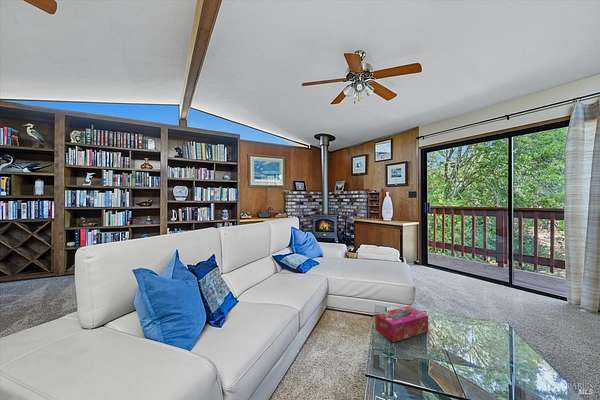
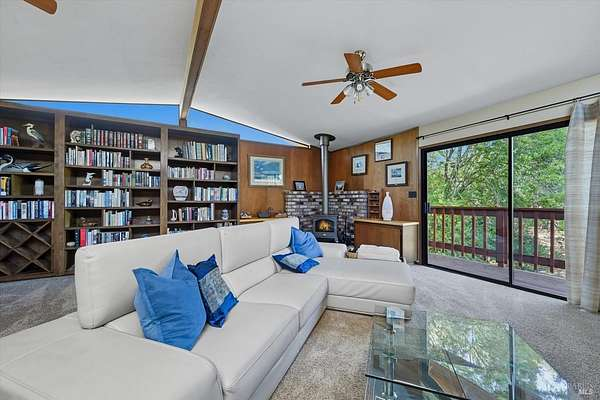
- tissue box [374,305,429,343]
